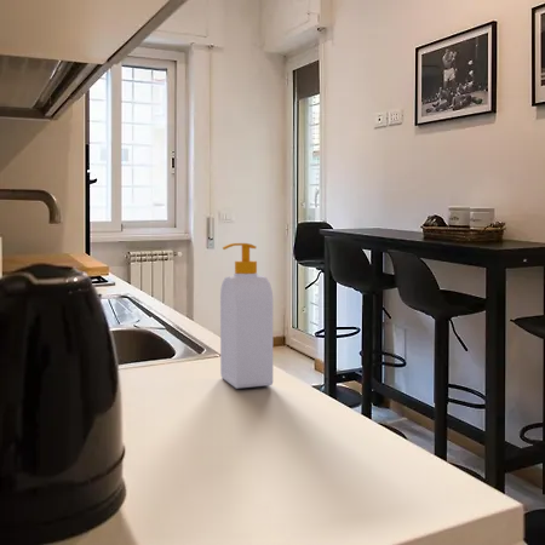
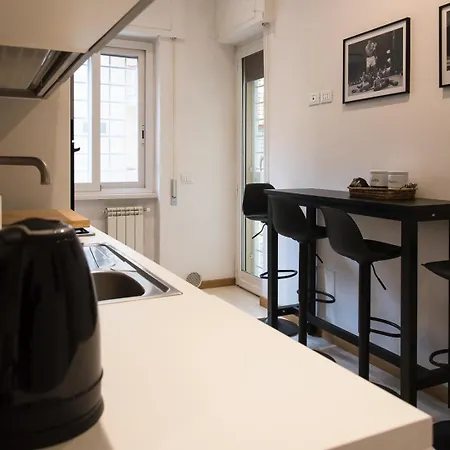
- soap bottle [219,242,274,390]
